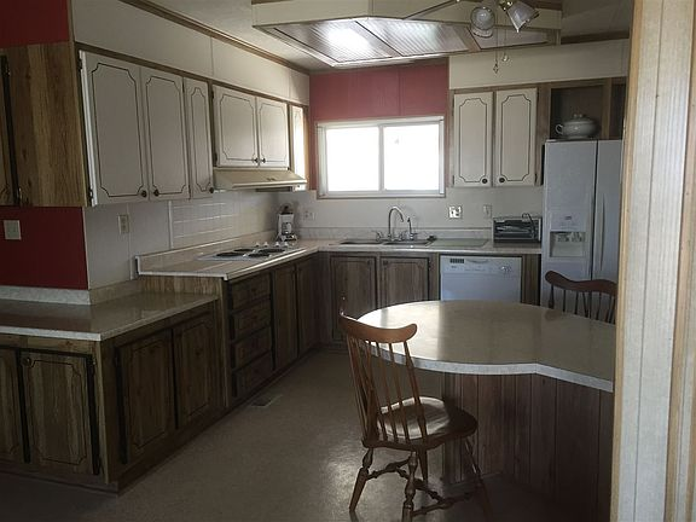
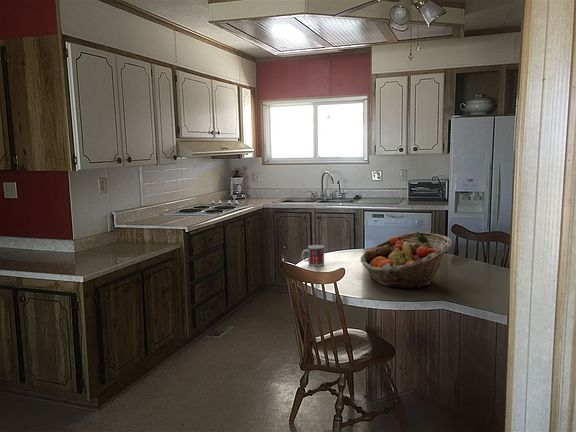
+ fruit basket [359,231,453,289]
+ mug [301,244,325,267]
